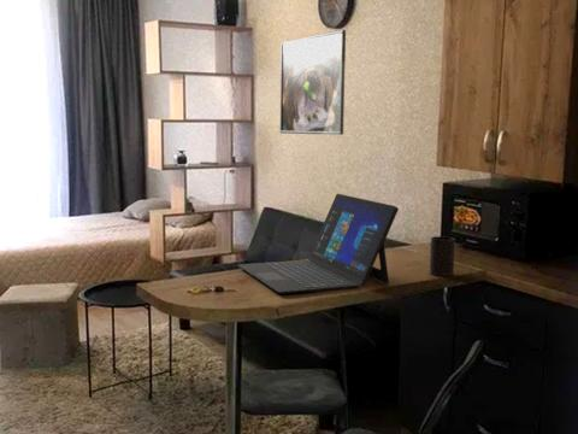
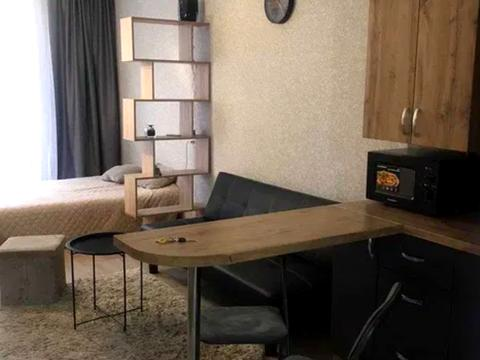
- laptop [237,193,400,294]
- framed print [279,29,347,136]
- cup [429,235,456,277]
